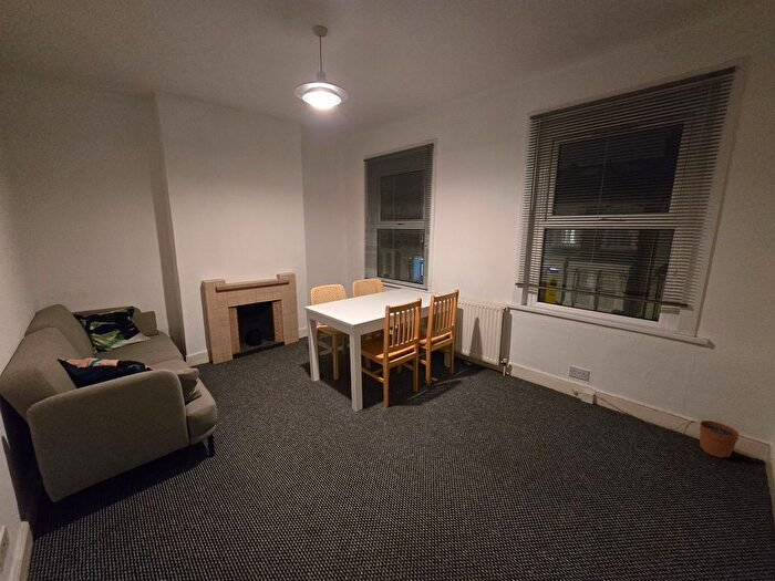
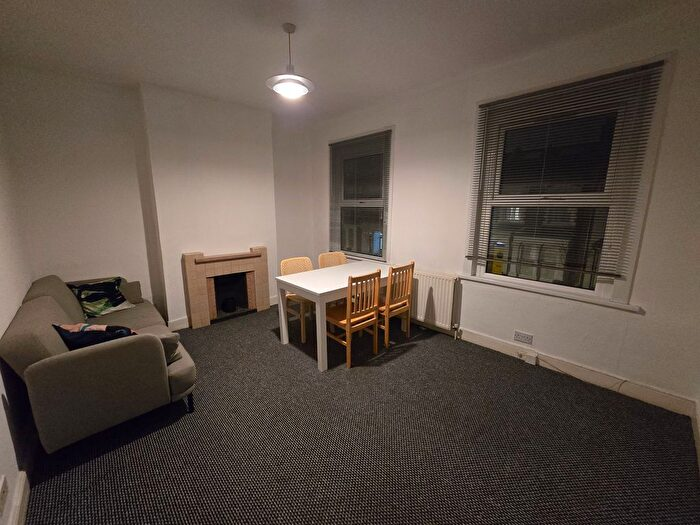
- plant pot [699,413,741,459]
